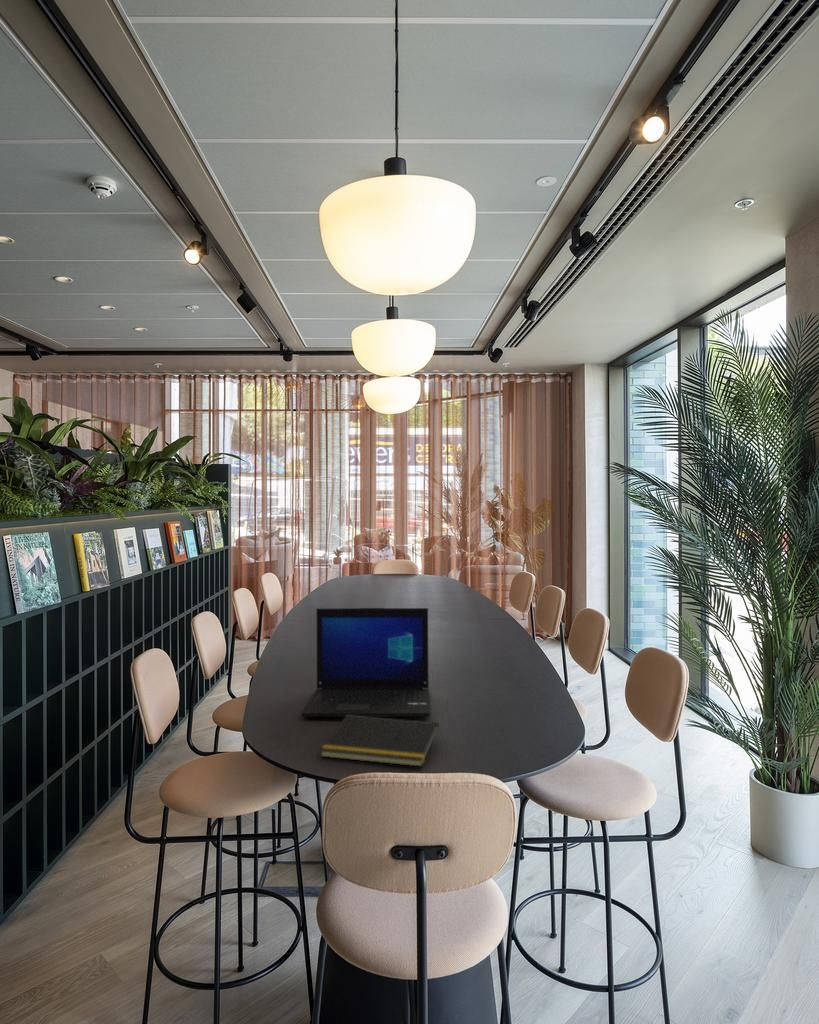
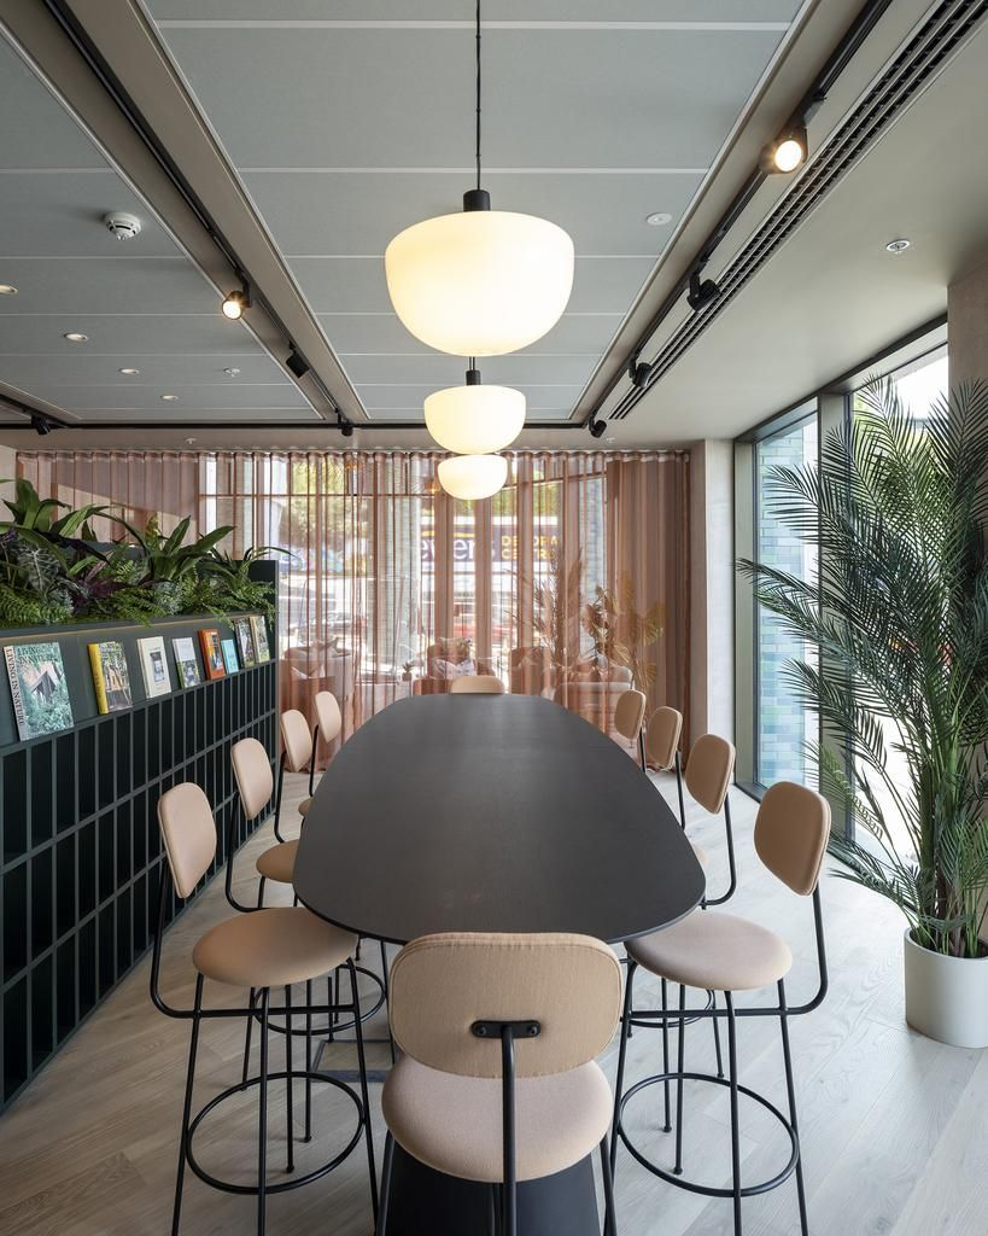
- laptop [301,607,431,718]
- notepad [319,715,440,768]
